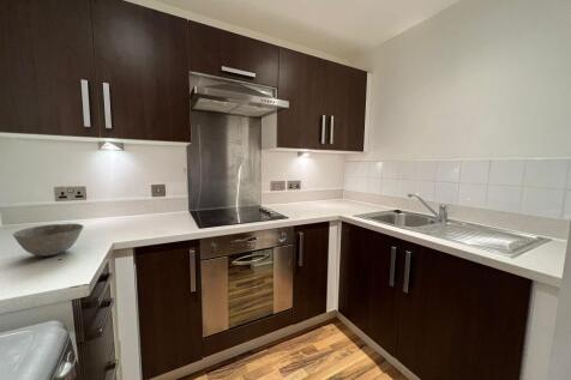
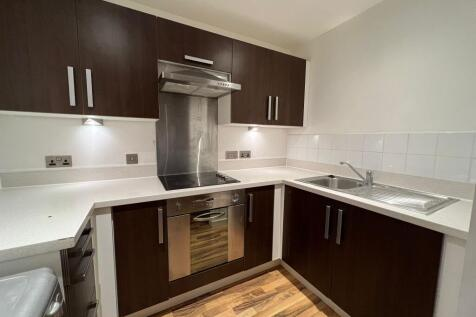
- bowl [12,222,85,258]
